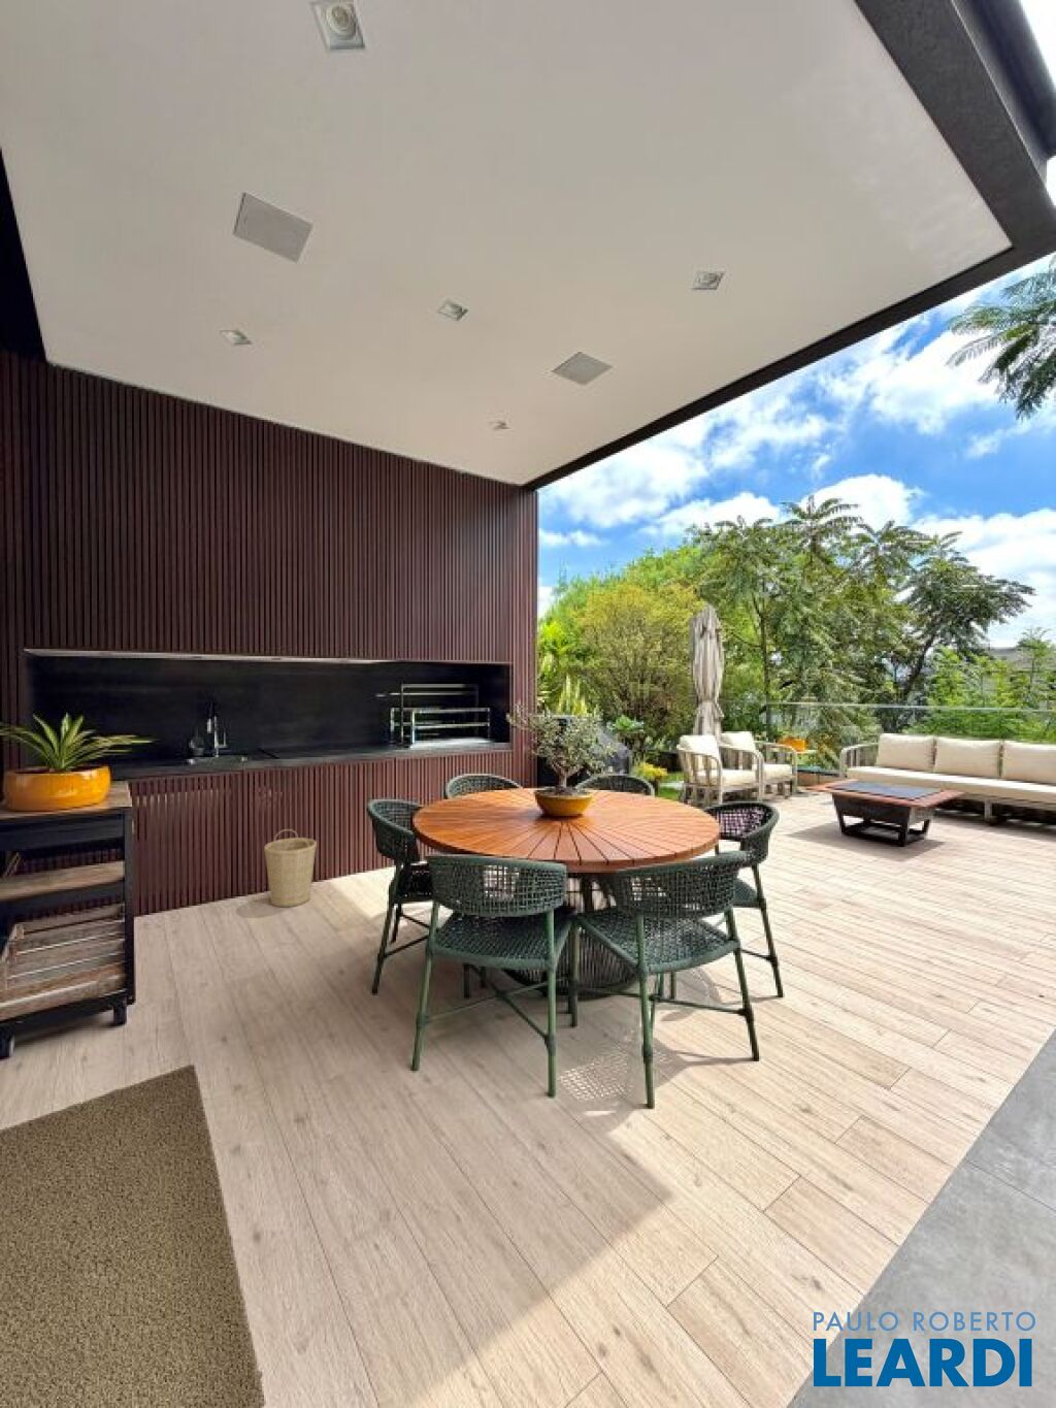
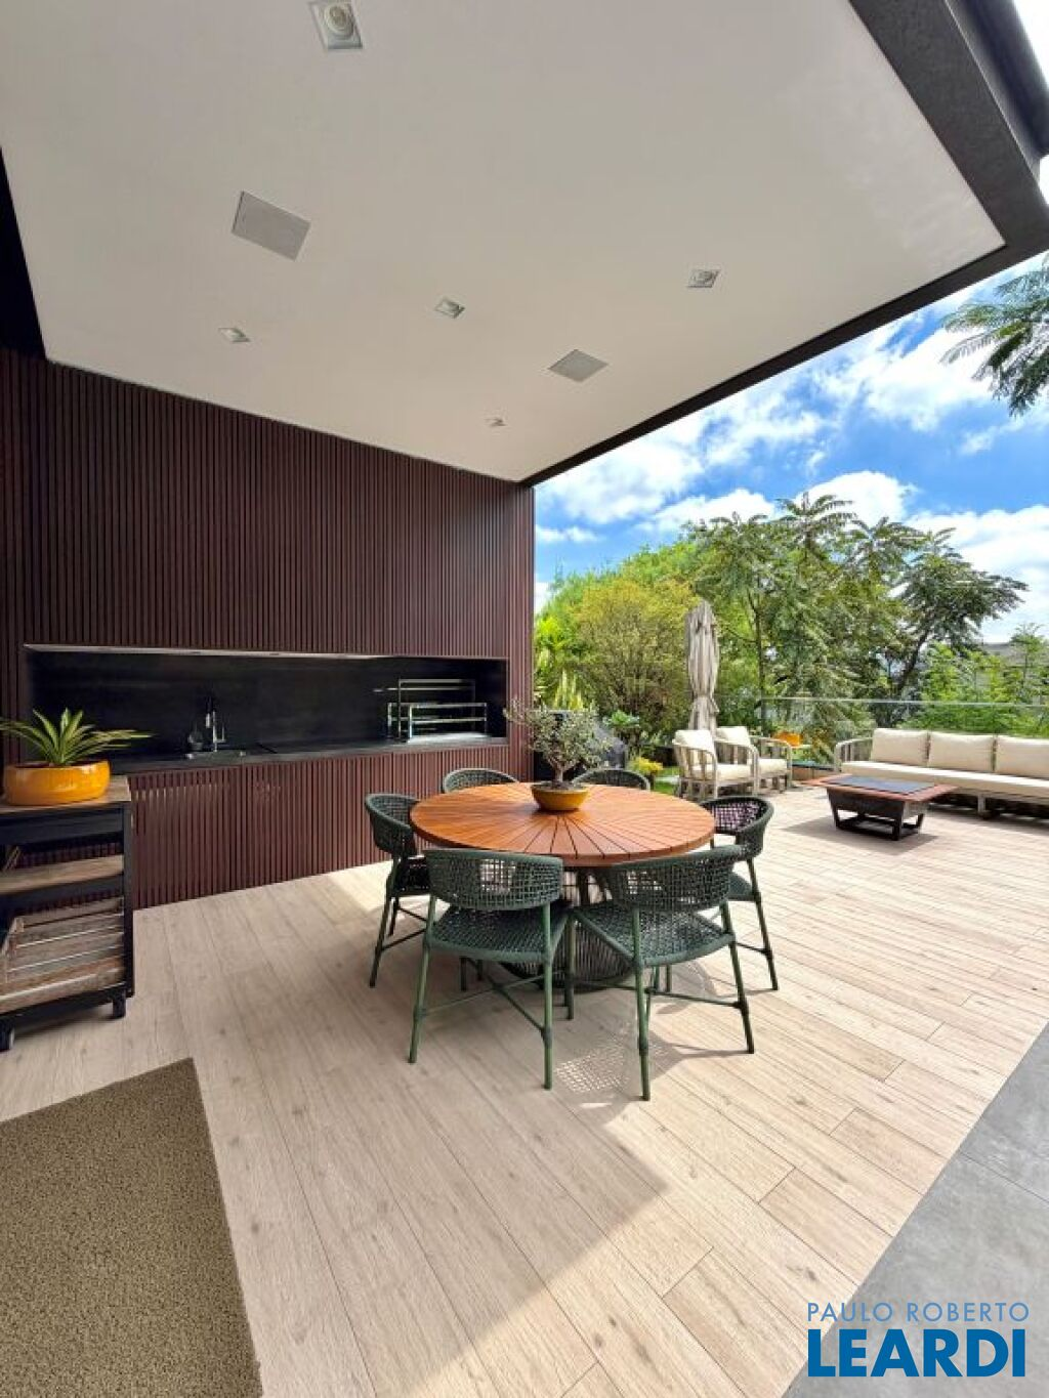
- basket [263,829,317,908]
